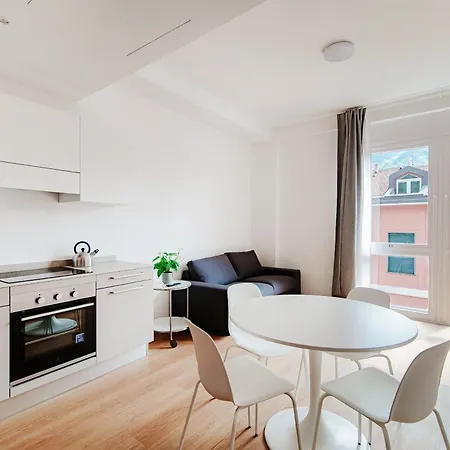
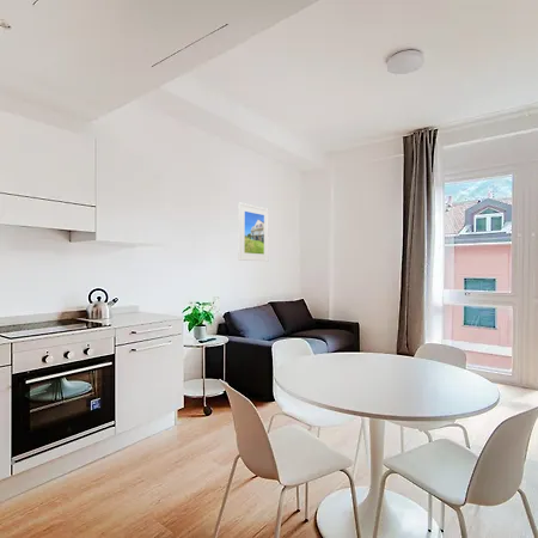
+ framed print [237,202,270,262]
